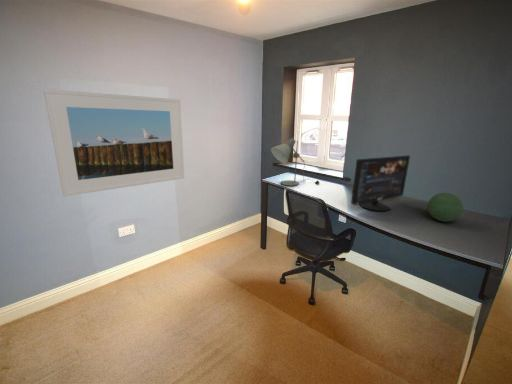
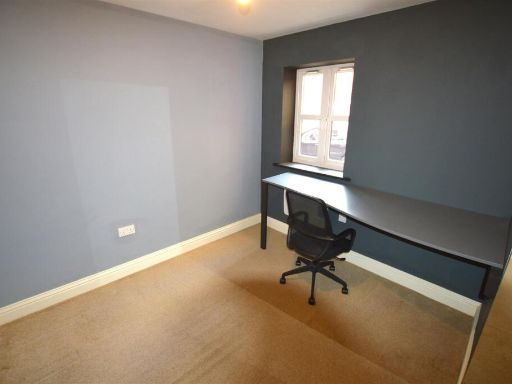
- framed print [43,88,185,197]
- desk lamp [270,137,320,187]
- decorative orb [427,192,464,223]
- computer monitor [350,154,411,212]
